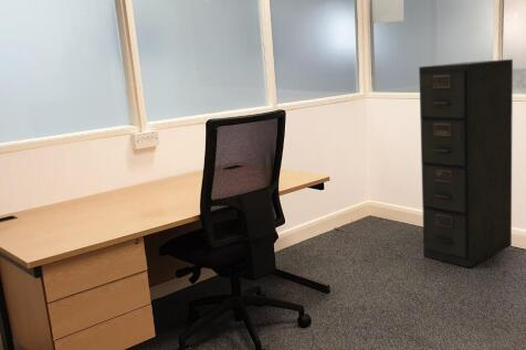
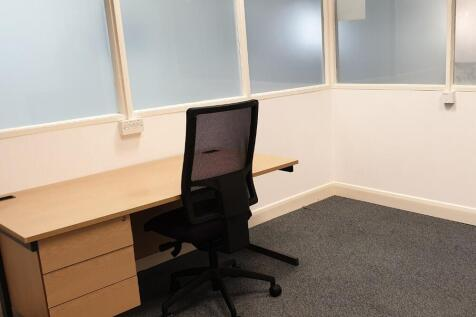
- filing cabinet [418,59,514,268]
